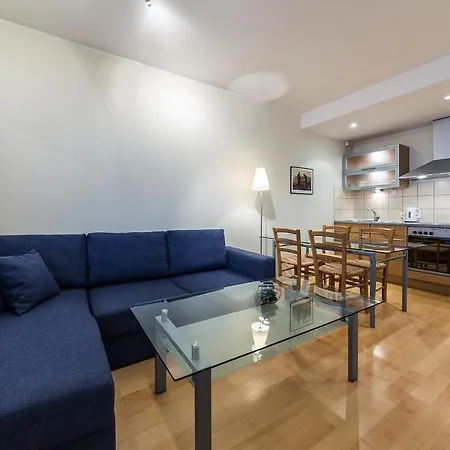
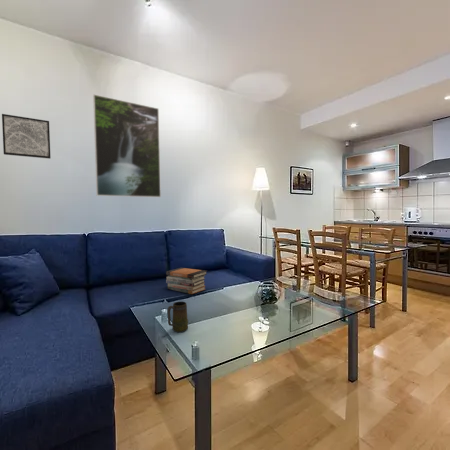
+ mug [166,301,189,333]
+ wall art [1,113,51,160]
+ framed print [92,94,162,198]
+ book stack [165,267,208,295]
